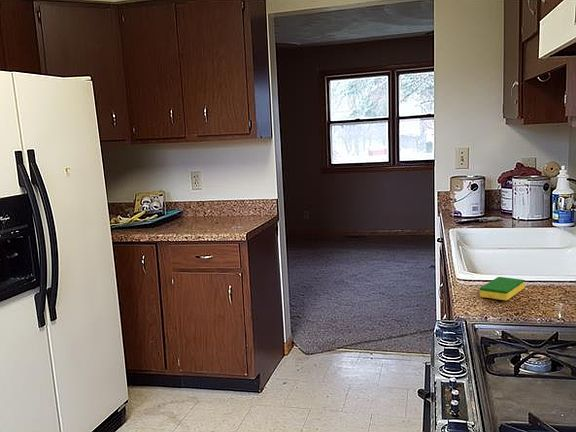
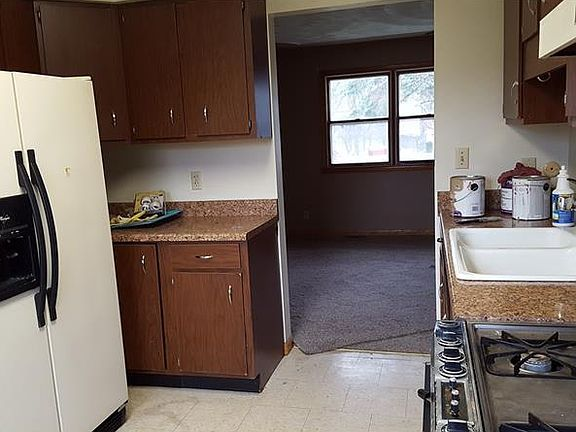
- dish sponge [479,276,526,301]
